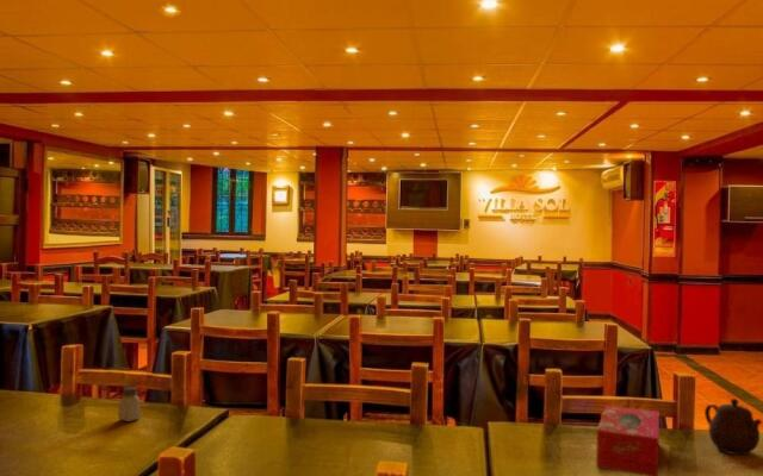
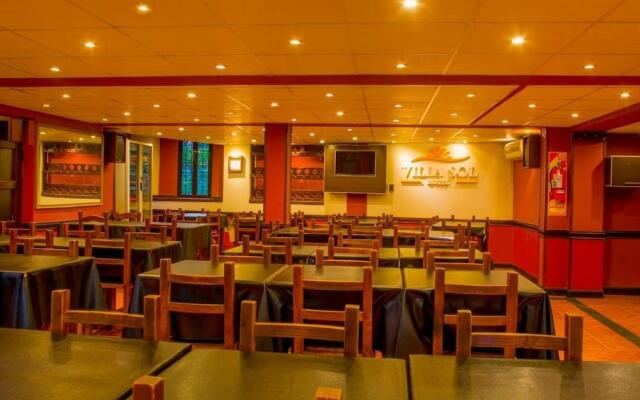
- saltshaker [117,386,142,422]
- teapot [703,397,763,456]
- tissue box [595,405,660,476]
